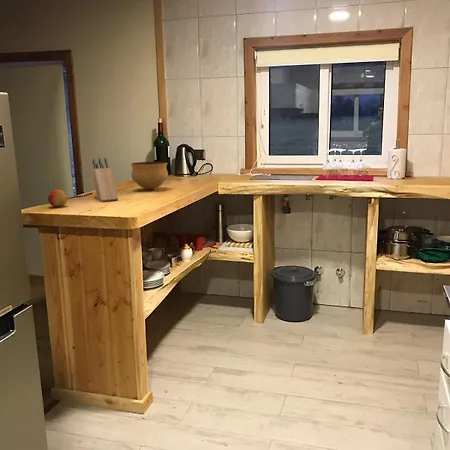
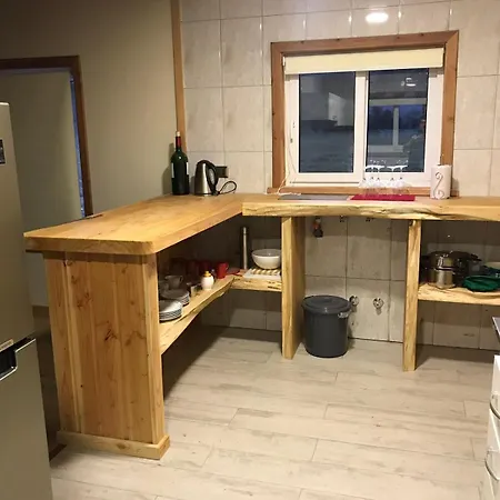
- fruit [47,188,68,208]
- bowl [130,161,169,190]
- knife block [92,157,119,202]
